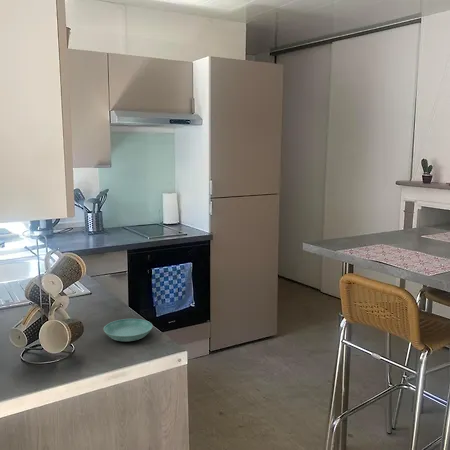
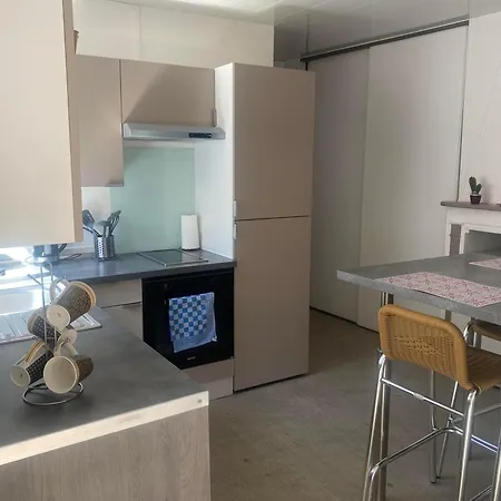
- saucer [103,318,154,342]
